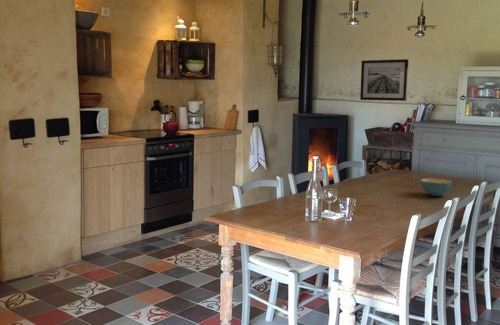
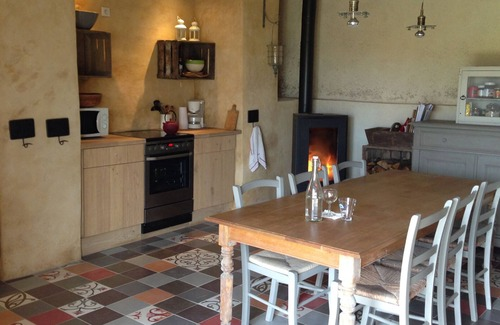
- wall art [359,58,409,102]
- cereal bowl [420,177,453,197]
